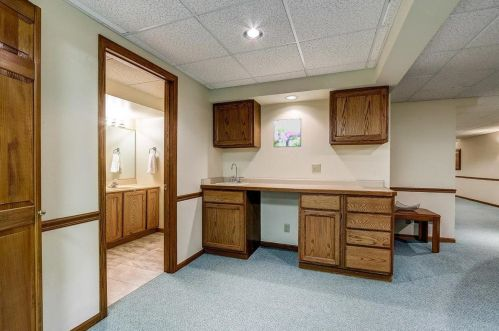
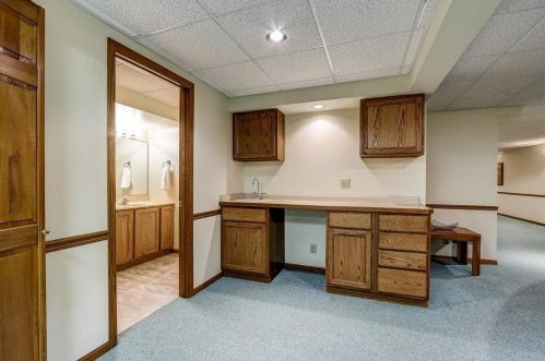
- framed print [273,117,302,148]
